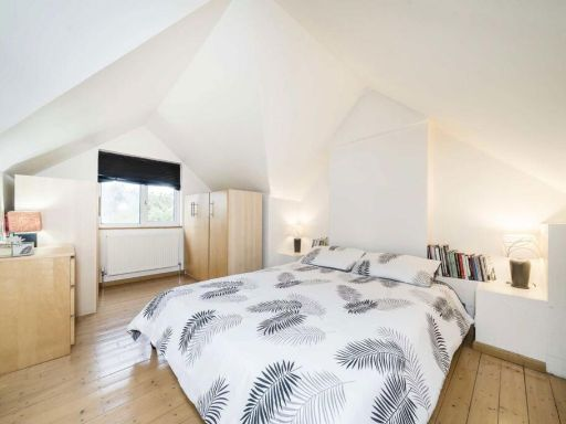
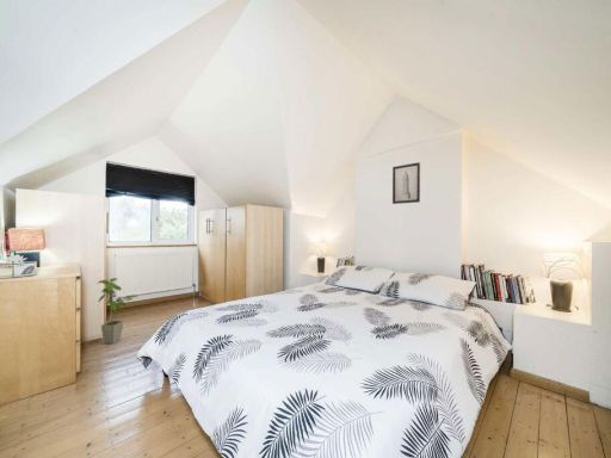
+ wall art [391,161,421,205]
+ house plant [97,277,140,345]
